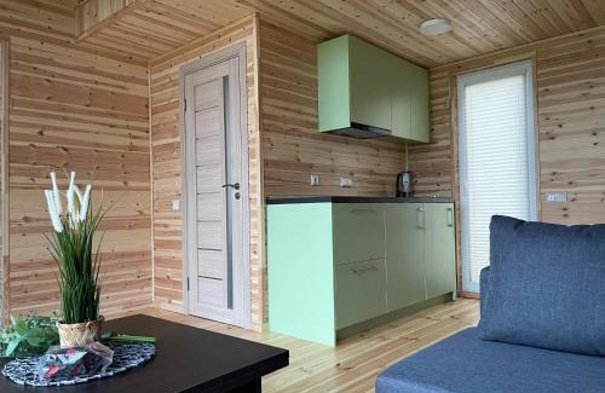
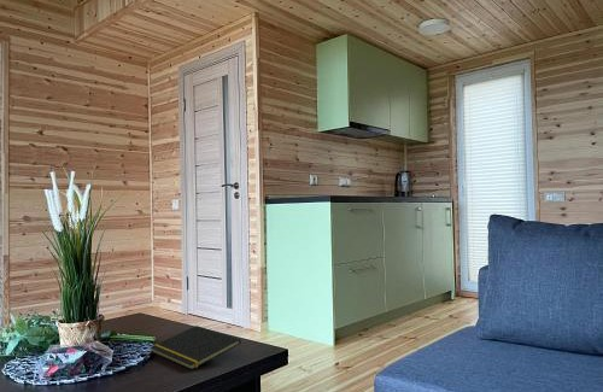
+ notepad [150,324,242,370]
